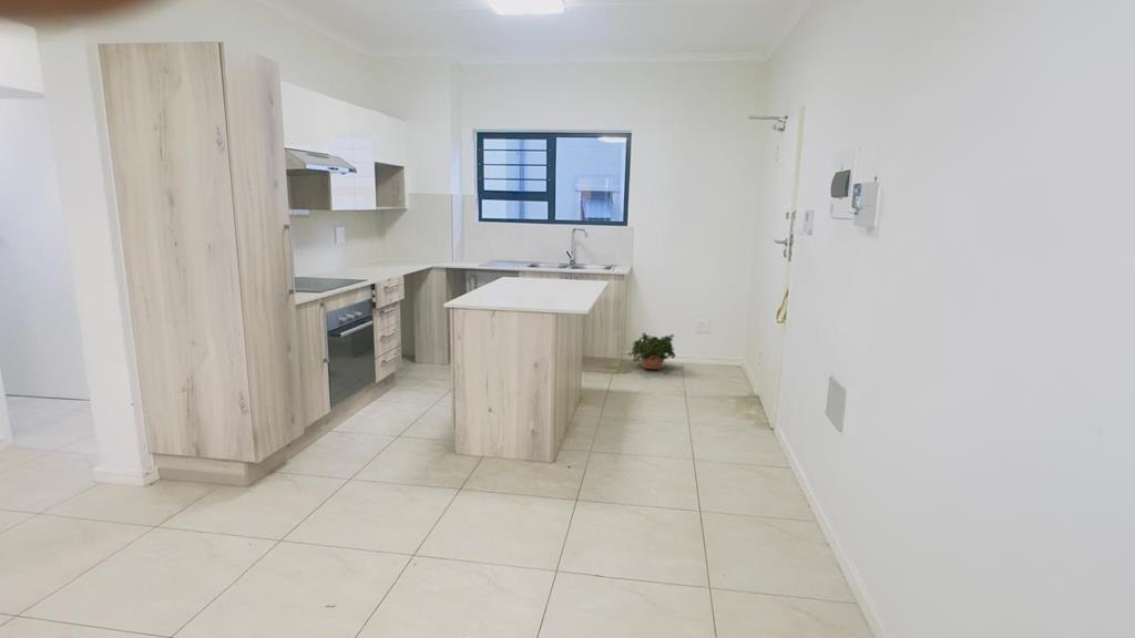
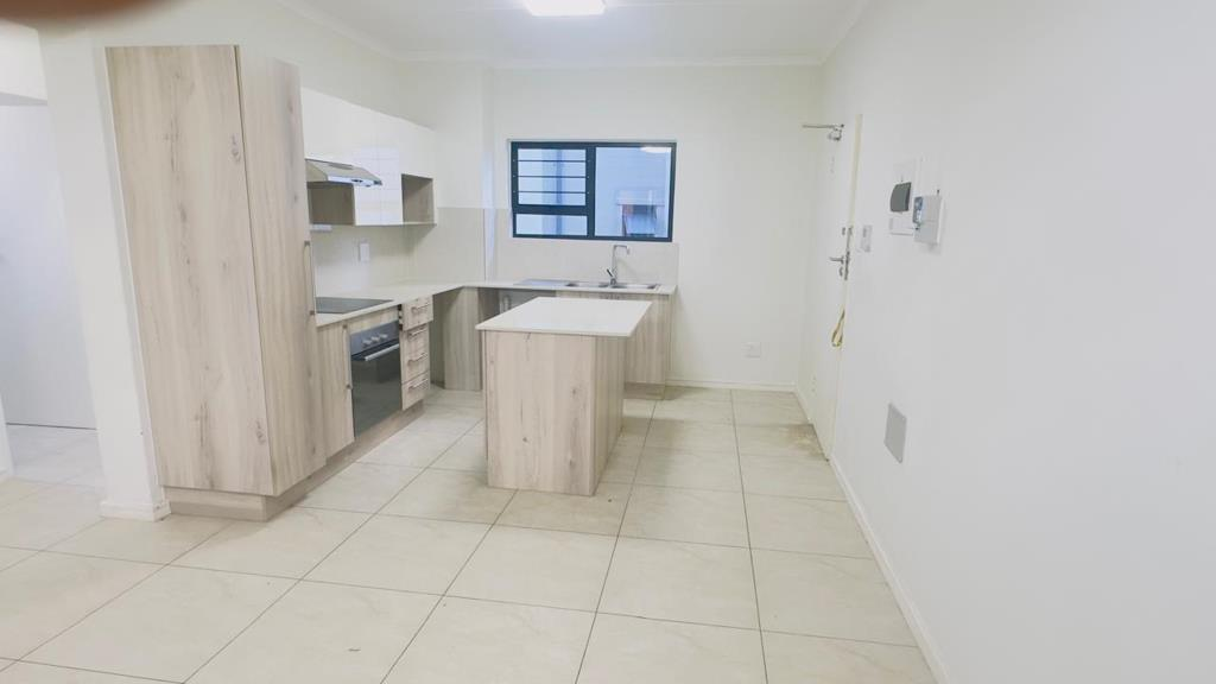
- potted plant [626,332,677,373]
